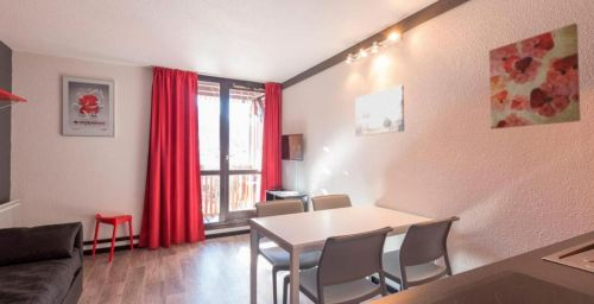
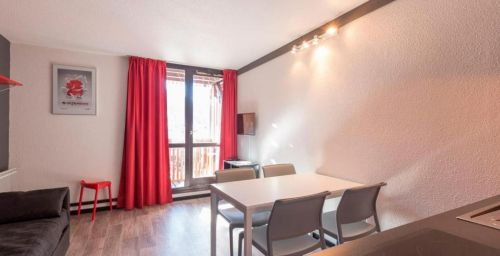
- wall art [354,84,405,138]
- wall art [488,23,582,129]
